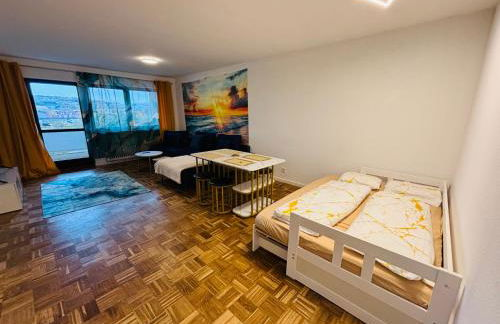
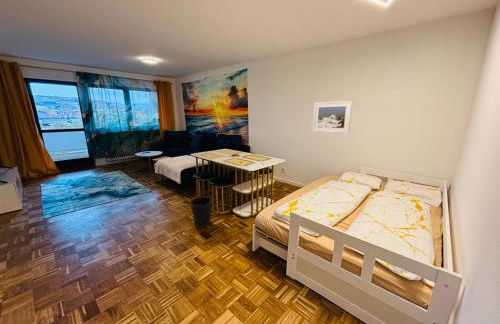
+ wastebasket [189,196,213,229]
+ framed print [312,100,353,134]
